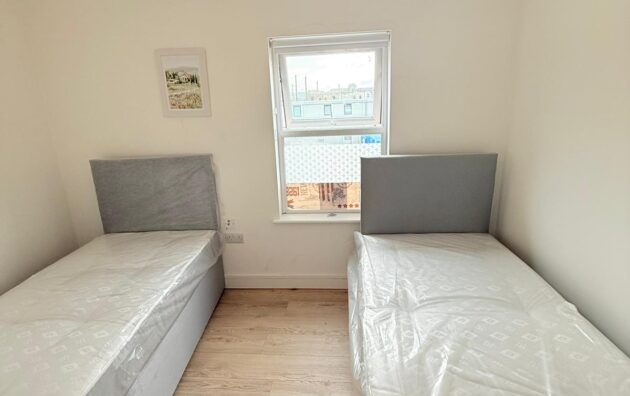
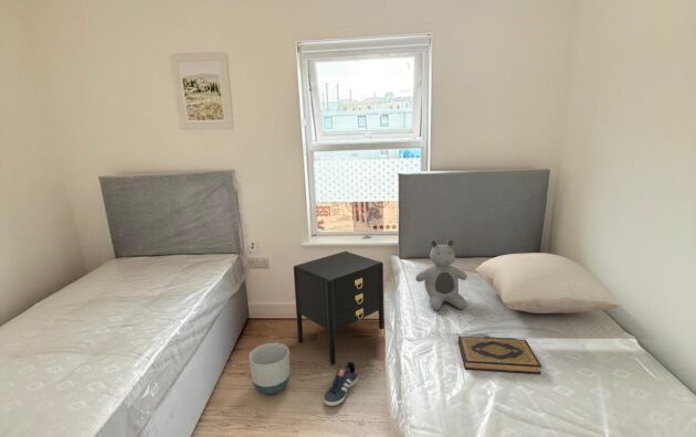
+ teddy bear [414,238,468,311]
+ pillow [475,252,622,315]
+ nightstand [293,251,386,365]
+ hardback book [457,335,542,375]
+ sneaker [323,360,359,407]
+ planter [247,342,291,396]
